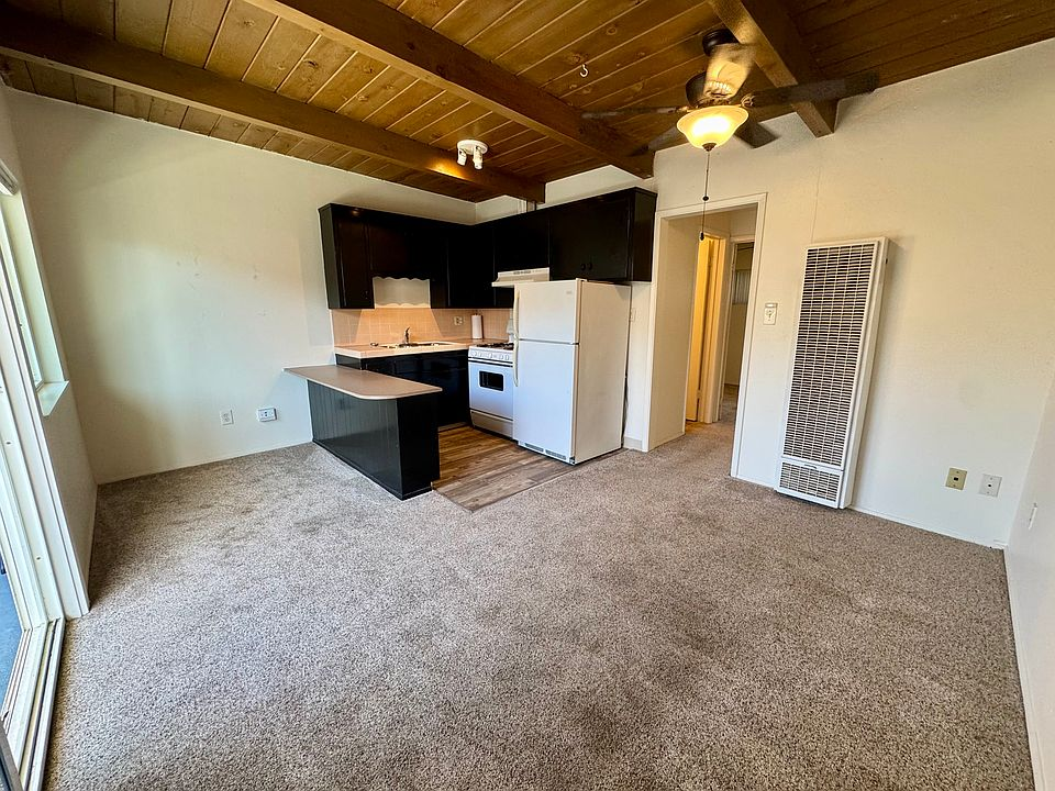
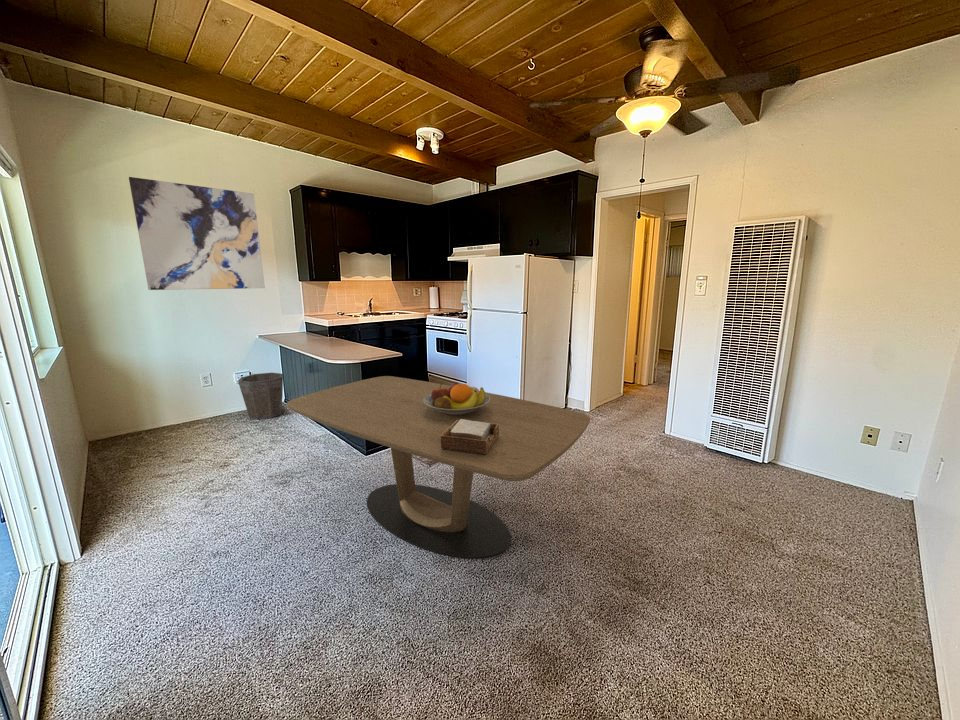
+ napkin holder [440,419,499,454]
+ waste bin [237,372,284,421]
+ wall art [128,176,266,291]
+ dining table [285,375,591,559]
+ fruit bowl [424,381,490,415]
